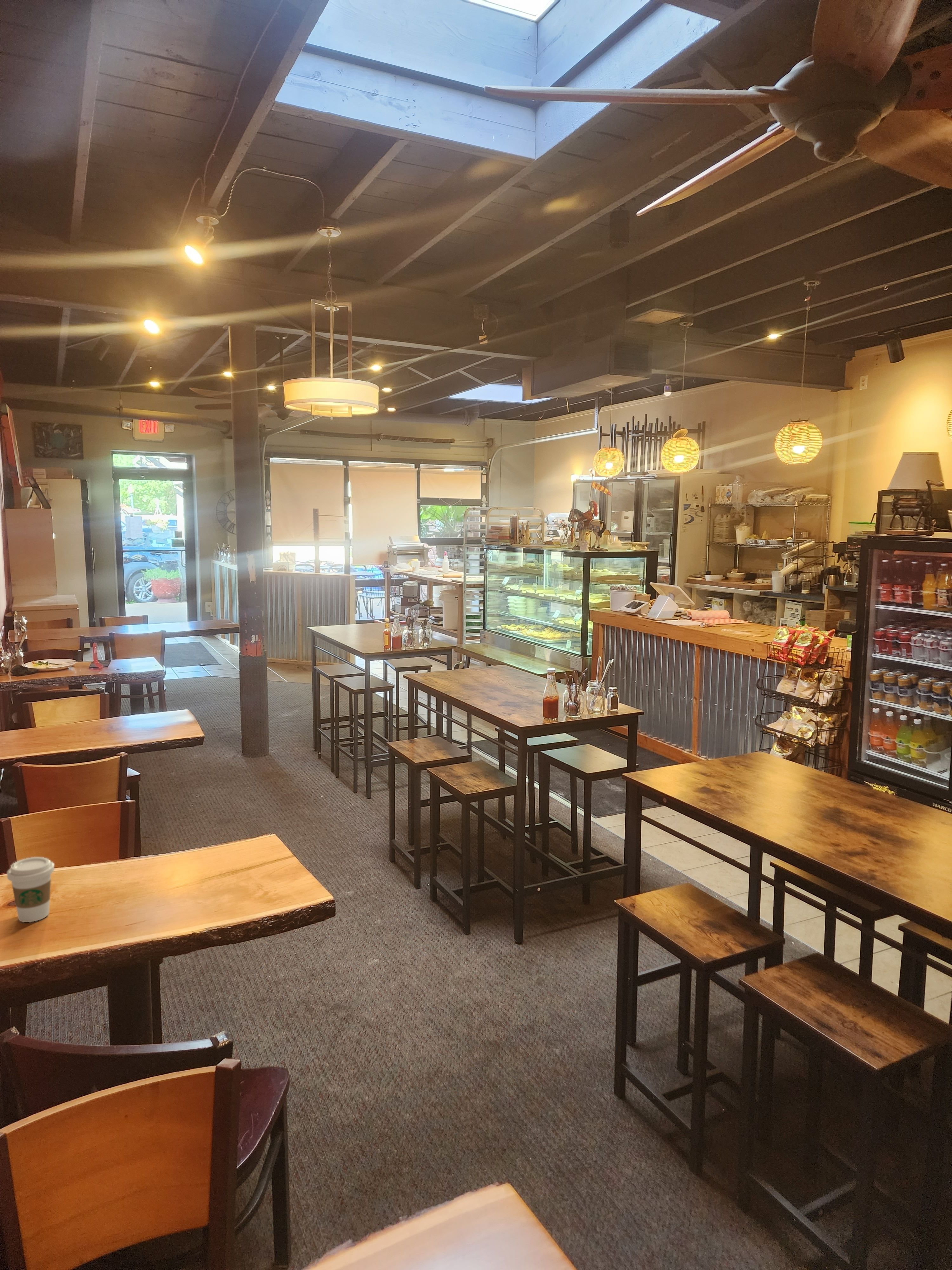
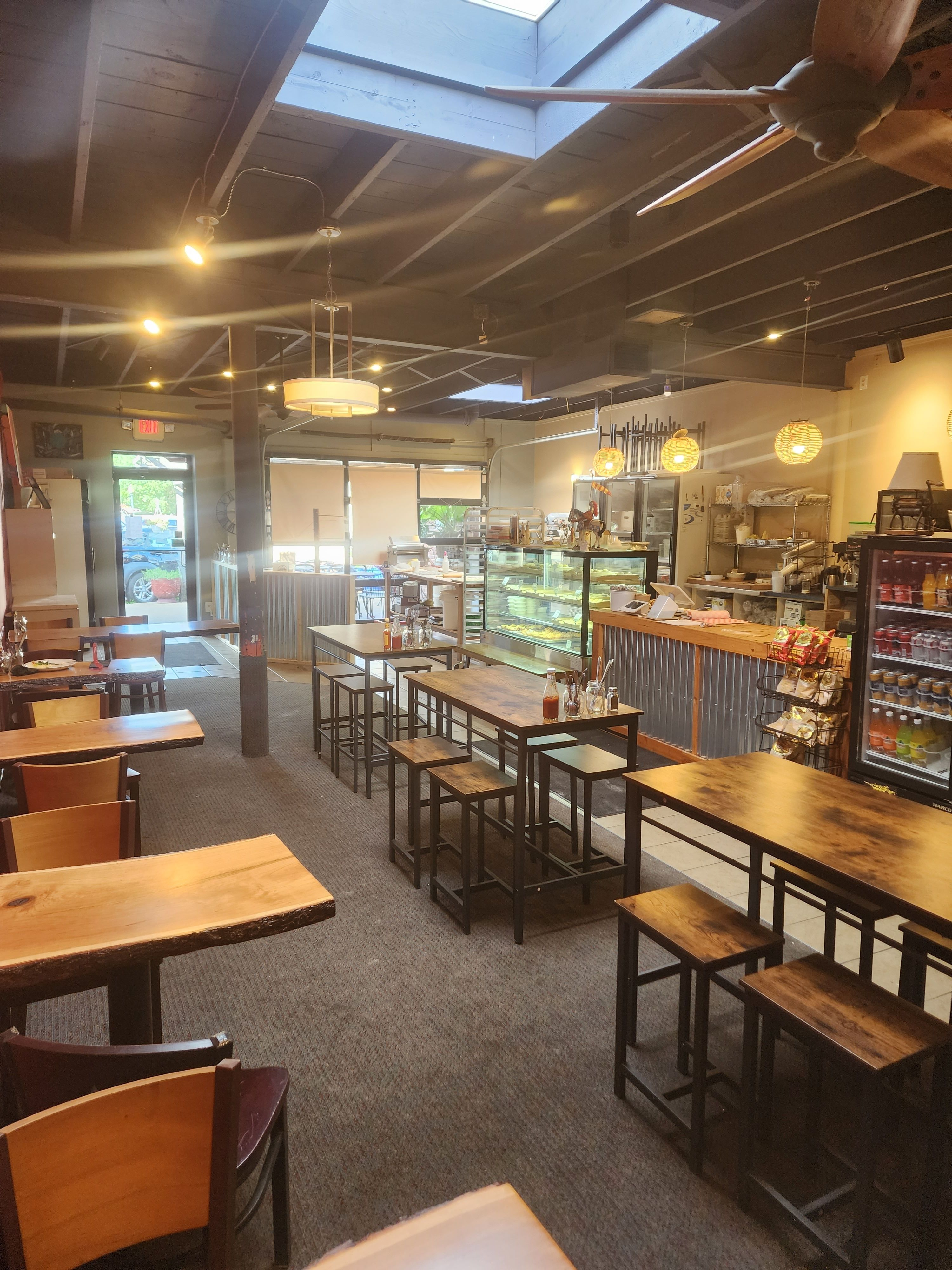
- coffee cup [7,857,55,923]
